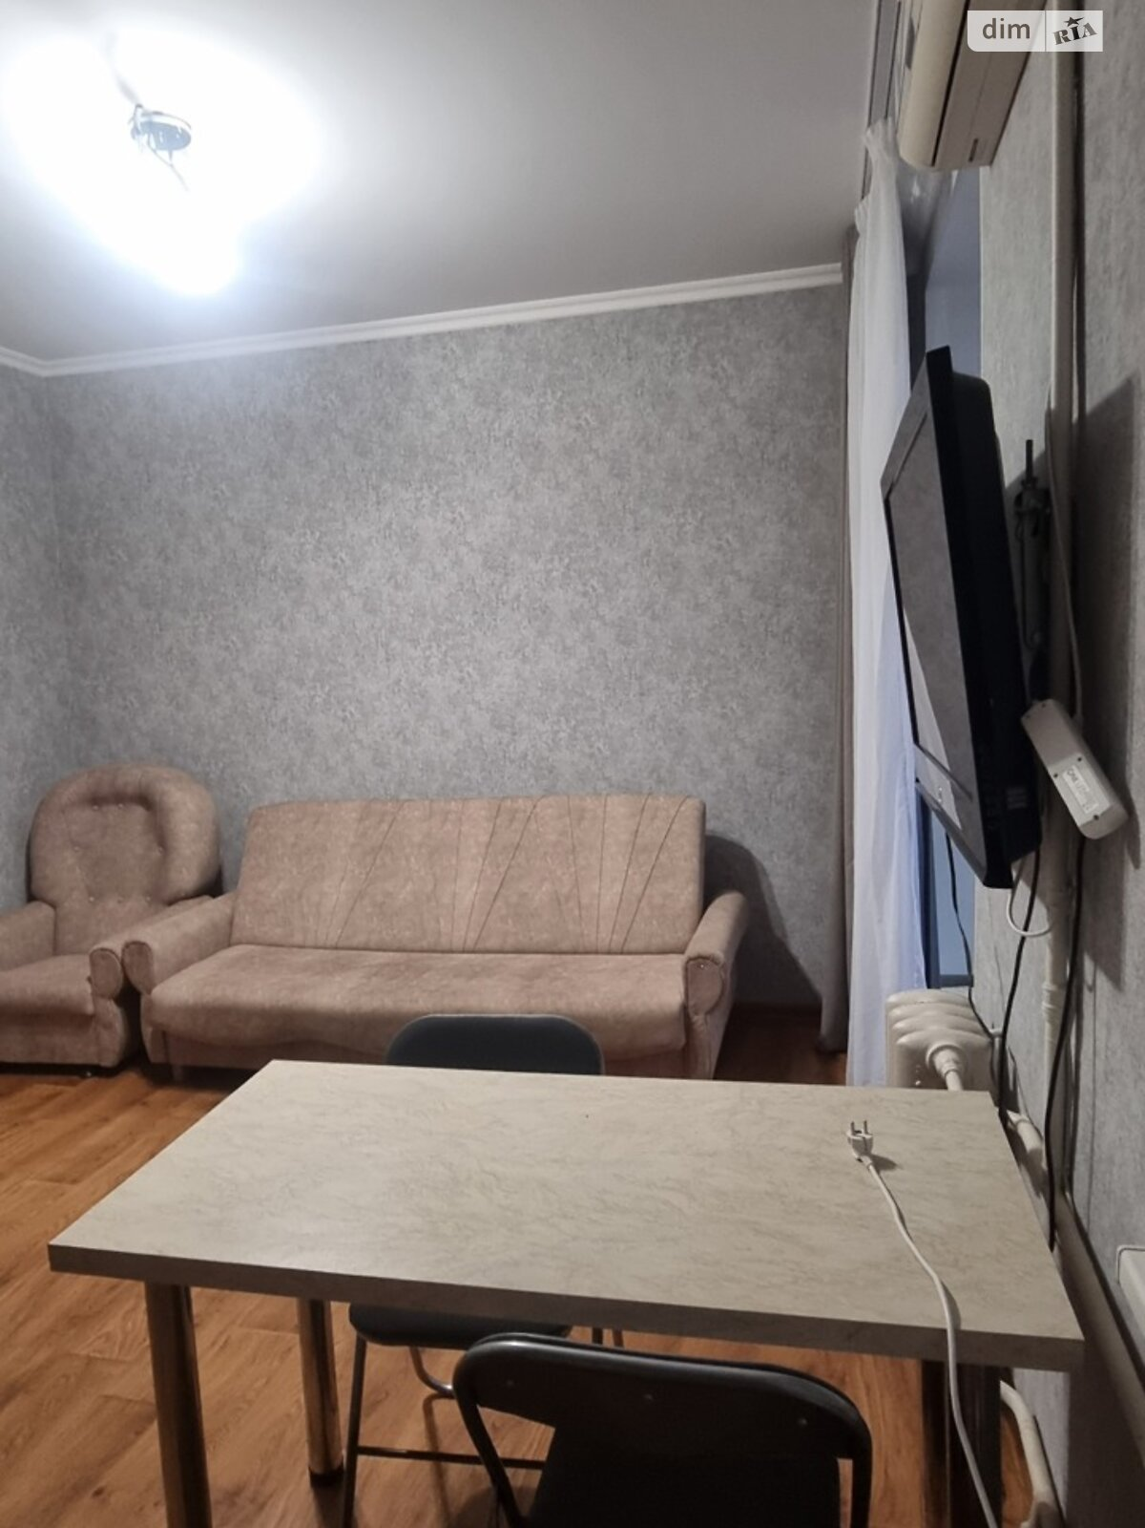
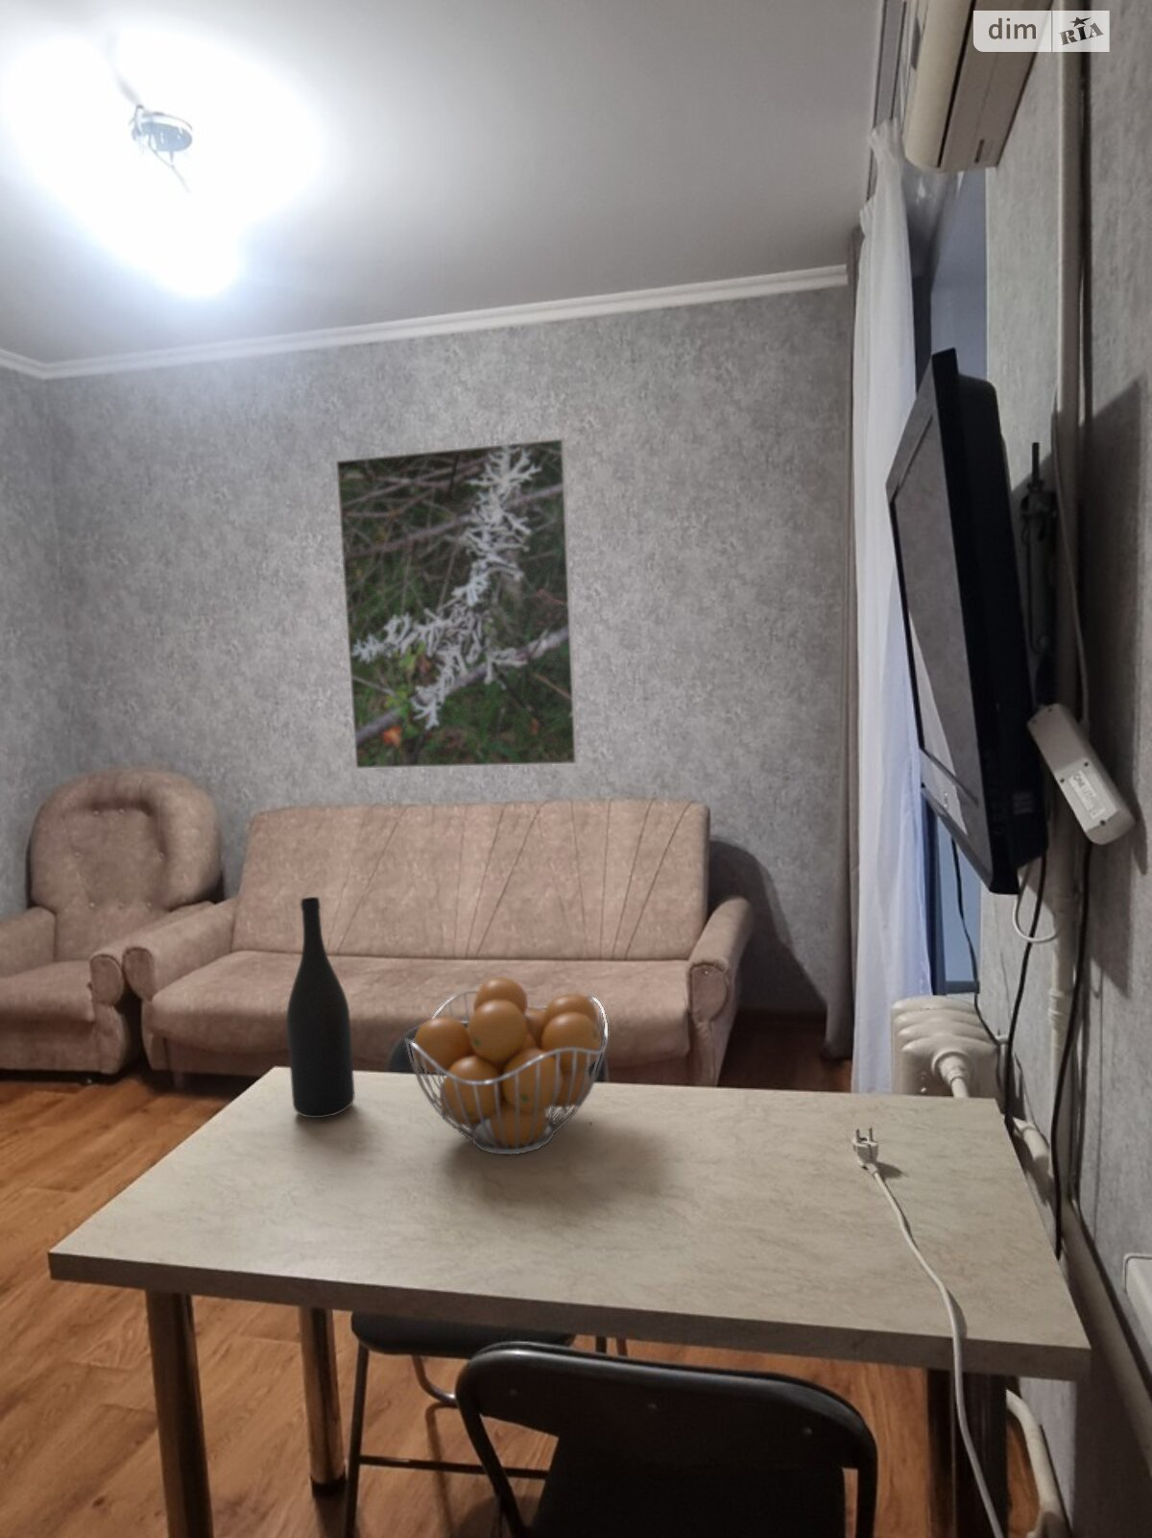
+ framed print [335,437,578,770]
+ fruit basket [403,976,609,1155]
+ wine bottle [286,896,356,1119]
